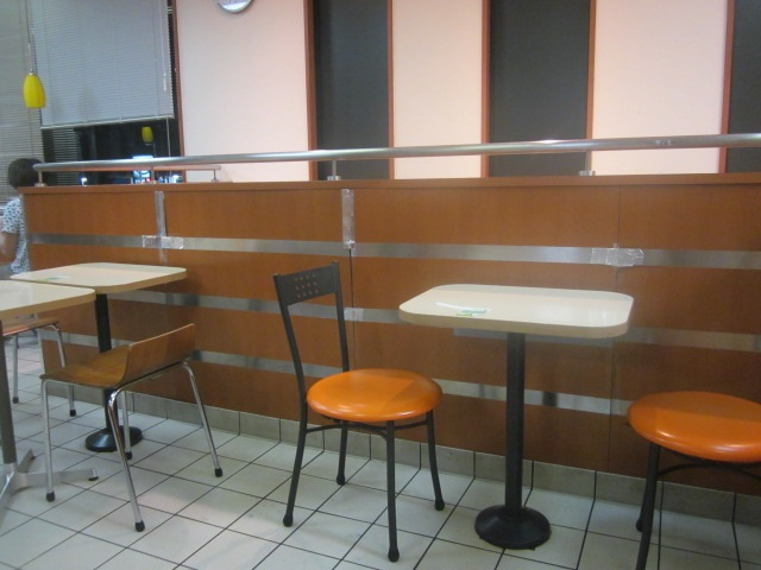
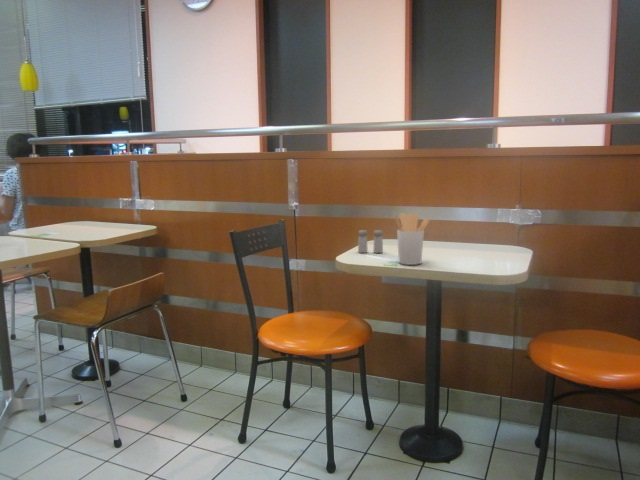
+ utensil holder [393,212,430,266]
+ salt and pepper shaker [357,229,384,254]
